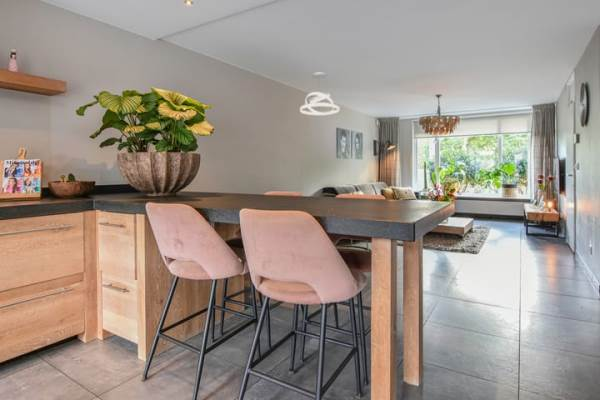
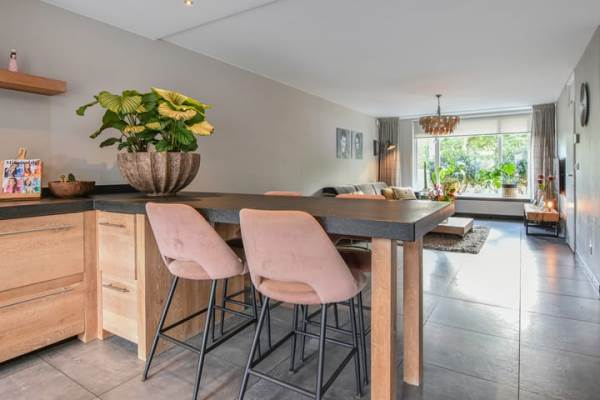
- pendant light [299,71,340,116]
